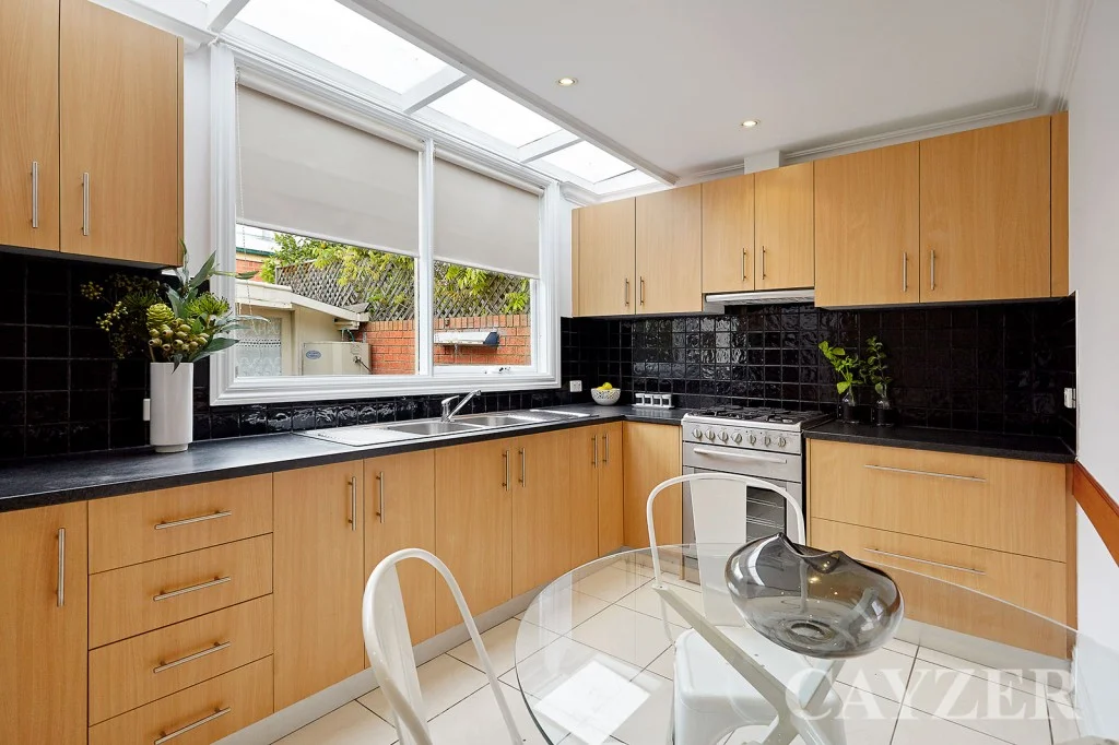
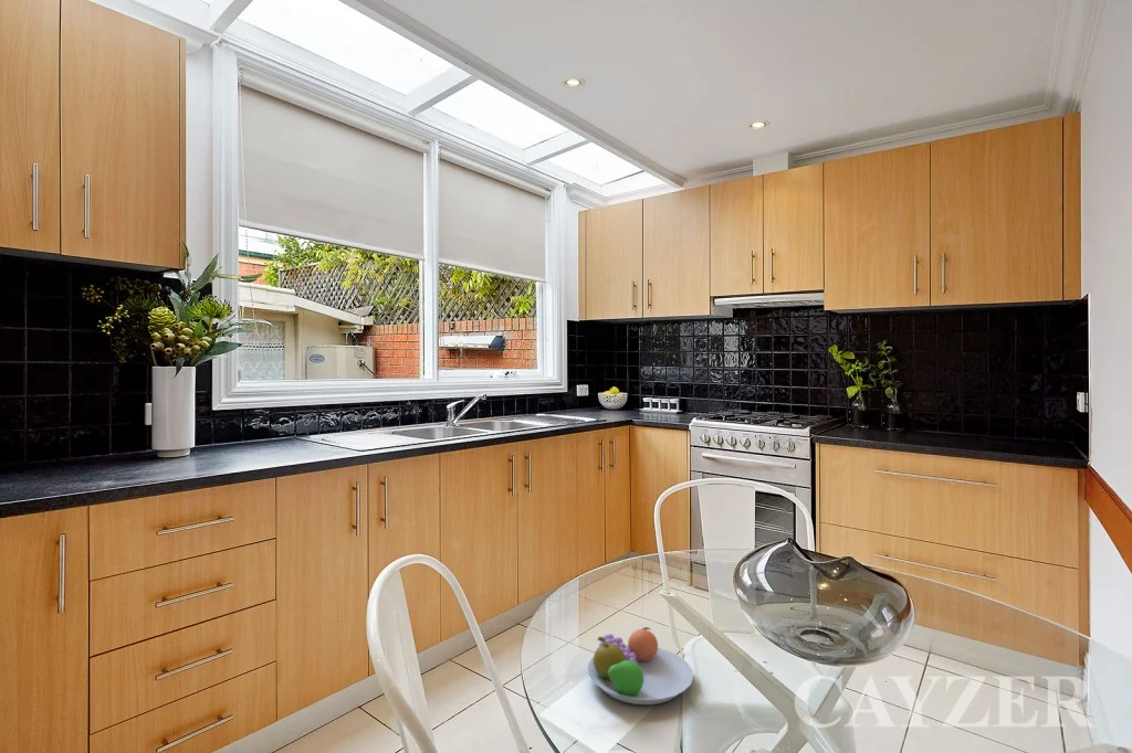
+ fruit bowl [586,626,694,706]
